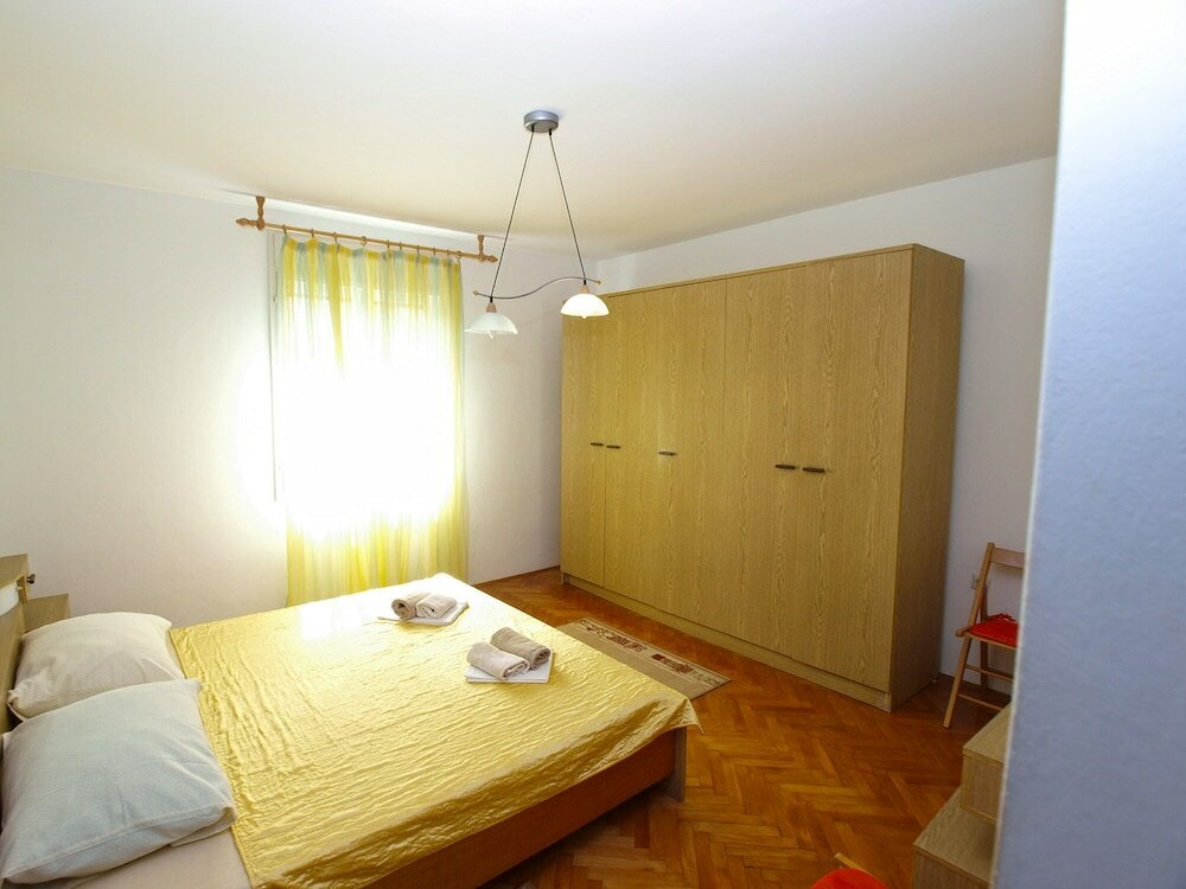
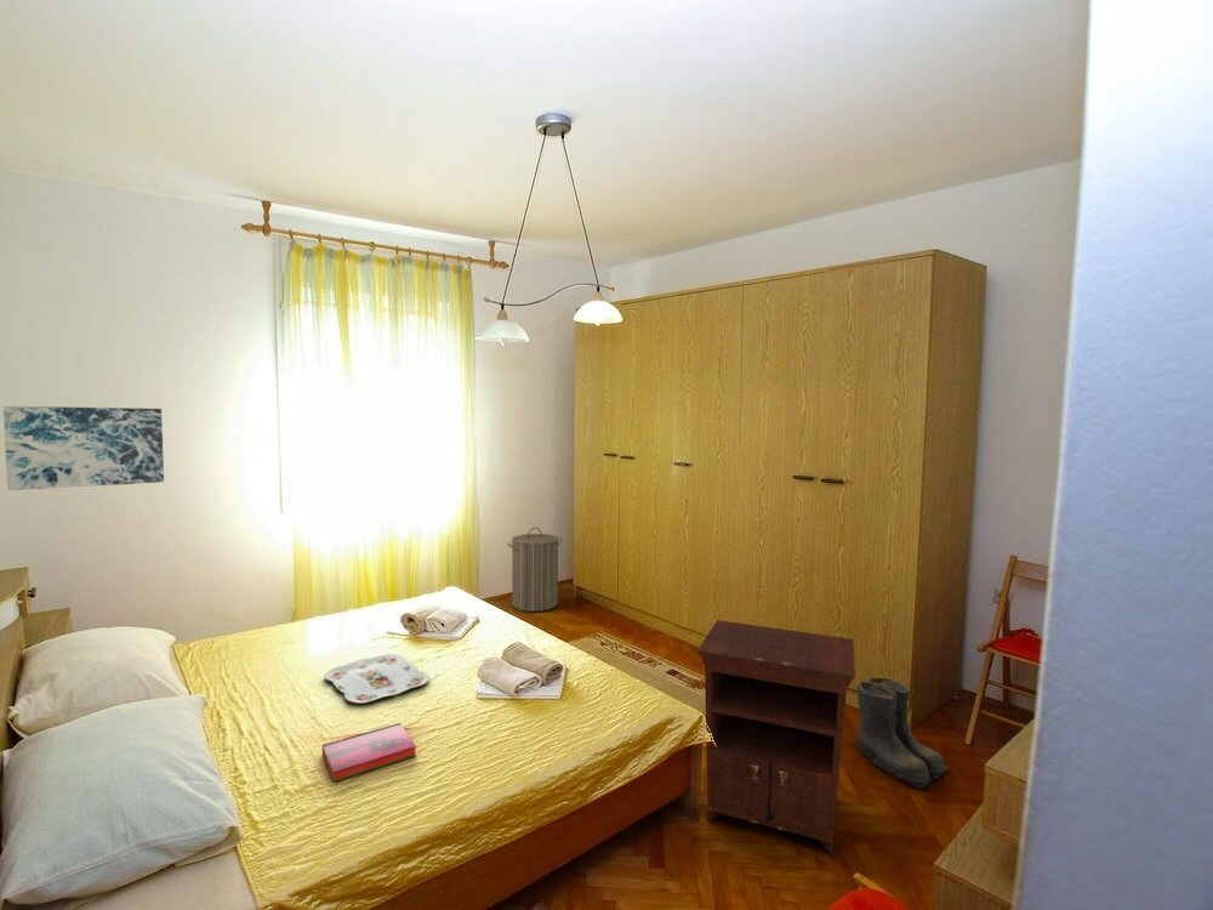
+ wall art [2,405,165,491]
+ nightstand [696,619,856,857]
+ hardback book [321,722,417,783]
+ serving tray [324,654,429,704]
+ laundry hamper [506,527,563,613]
+ boots [855,676,949,789]
